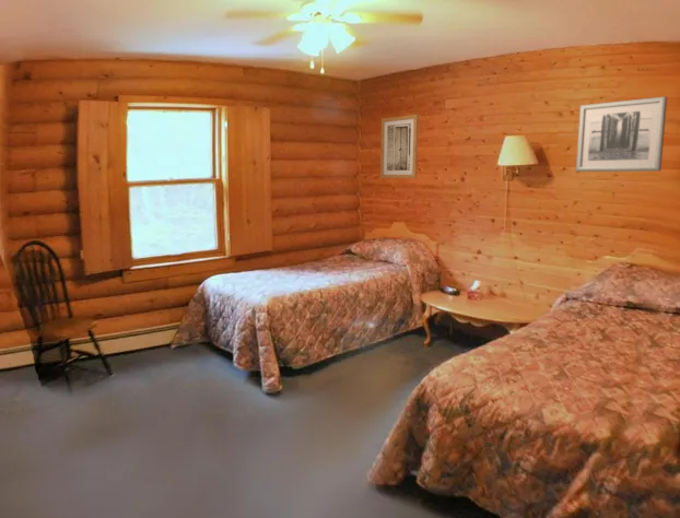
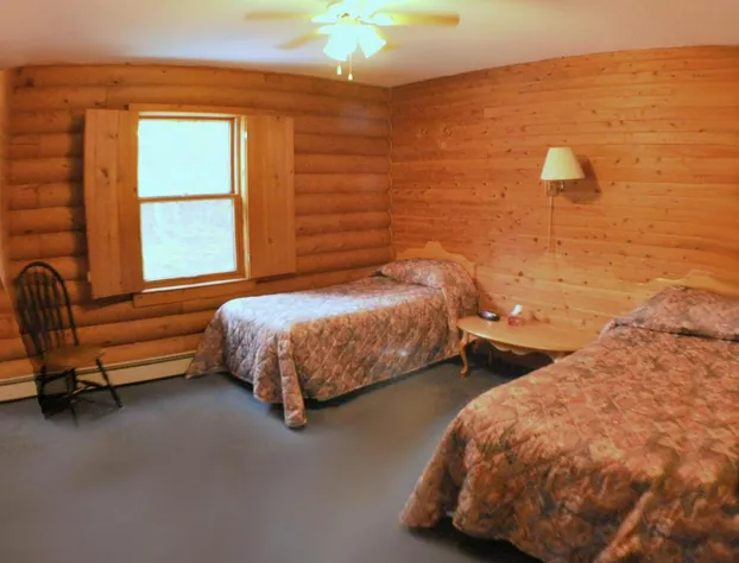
- wall art [379,114,420,179]
- wall art [575,95,668,173]
